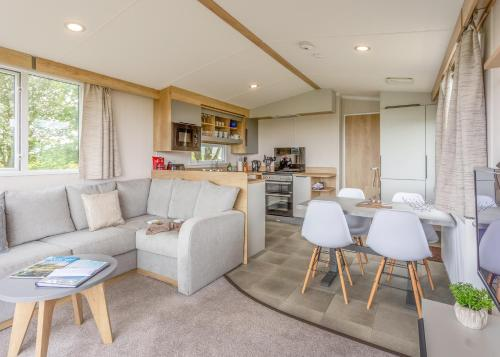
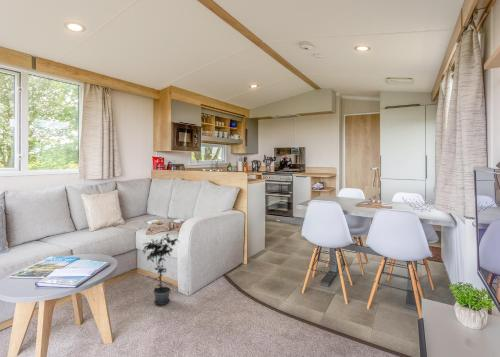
+ potted plant [142,233,181,306]
